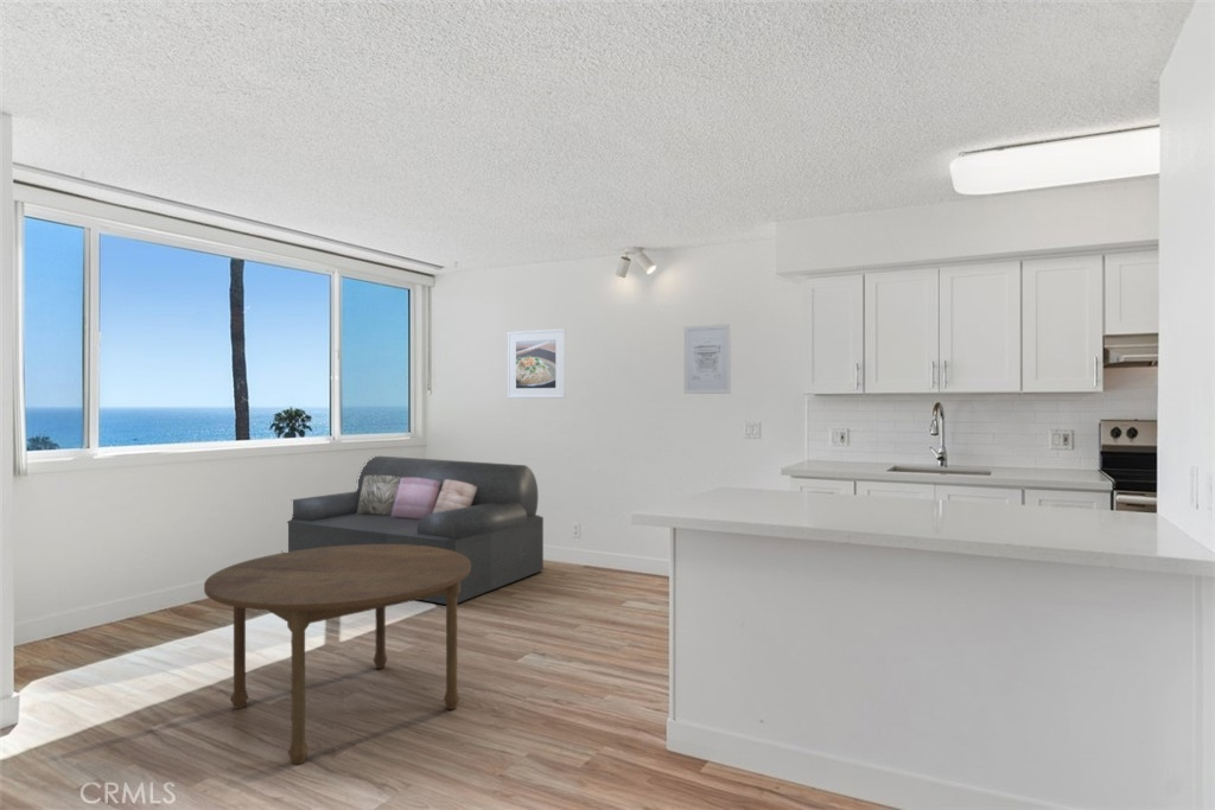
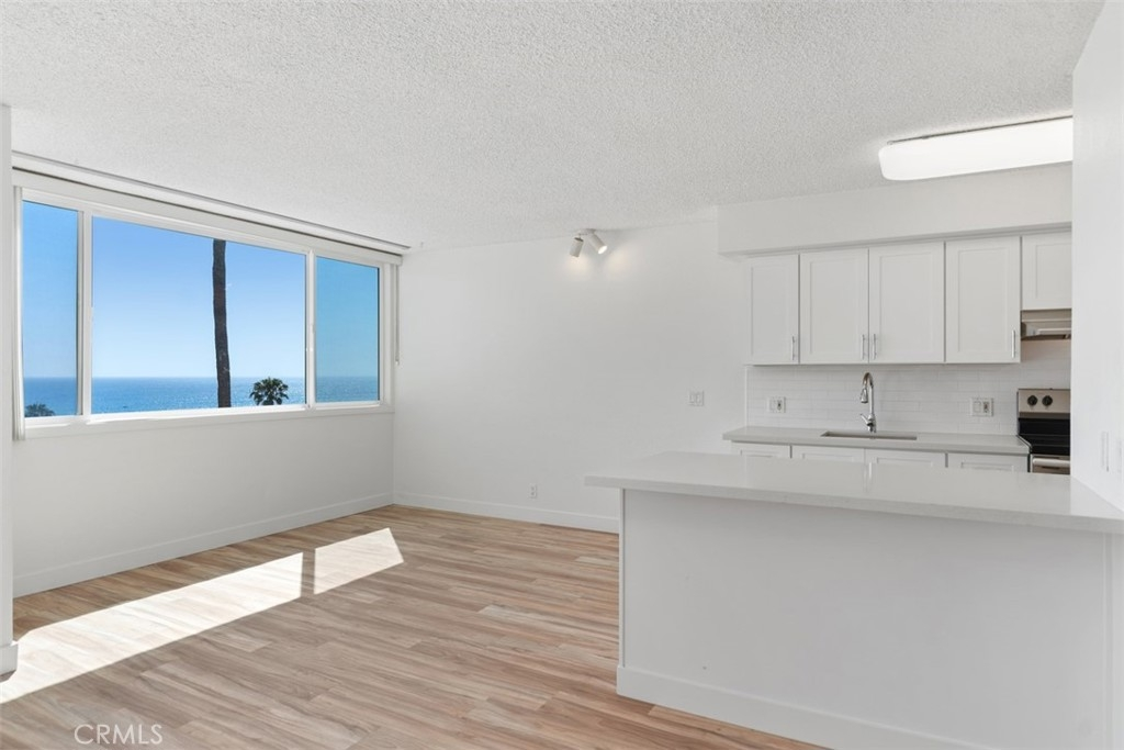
- dining table [203,544,471,766]
- sofa [286,455,545,606]
- wall art [683,323,732,395]
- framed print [507,327,567,400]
